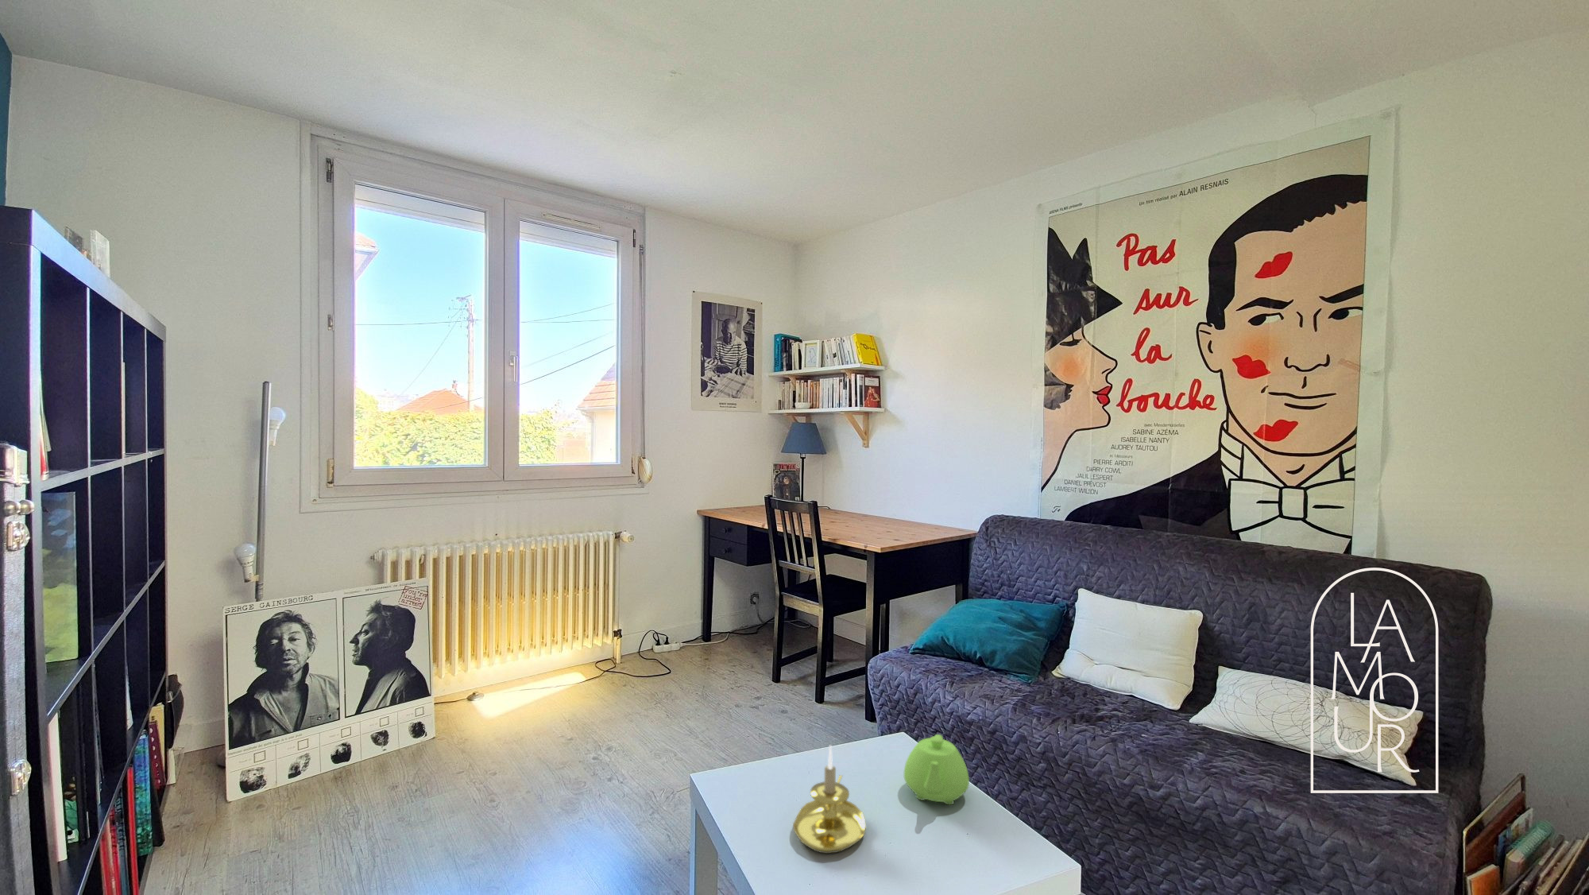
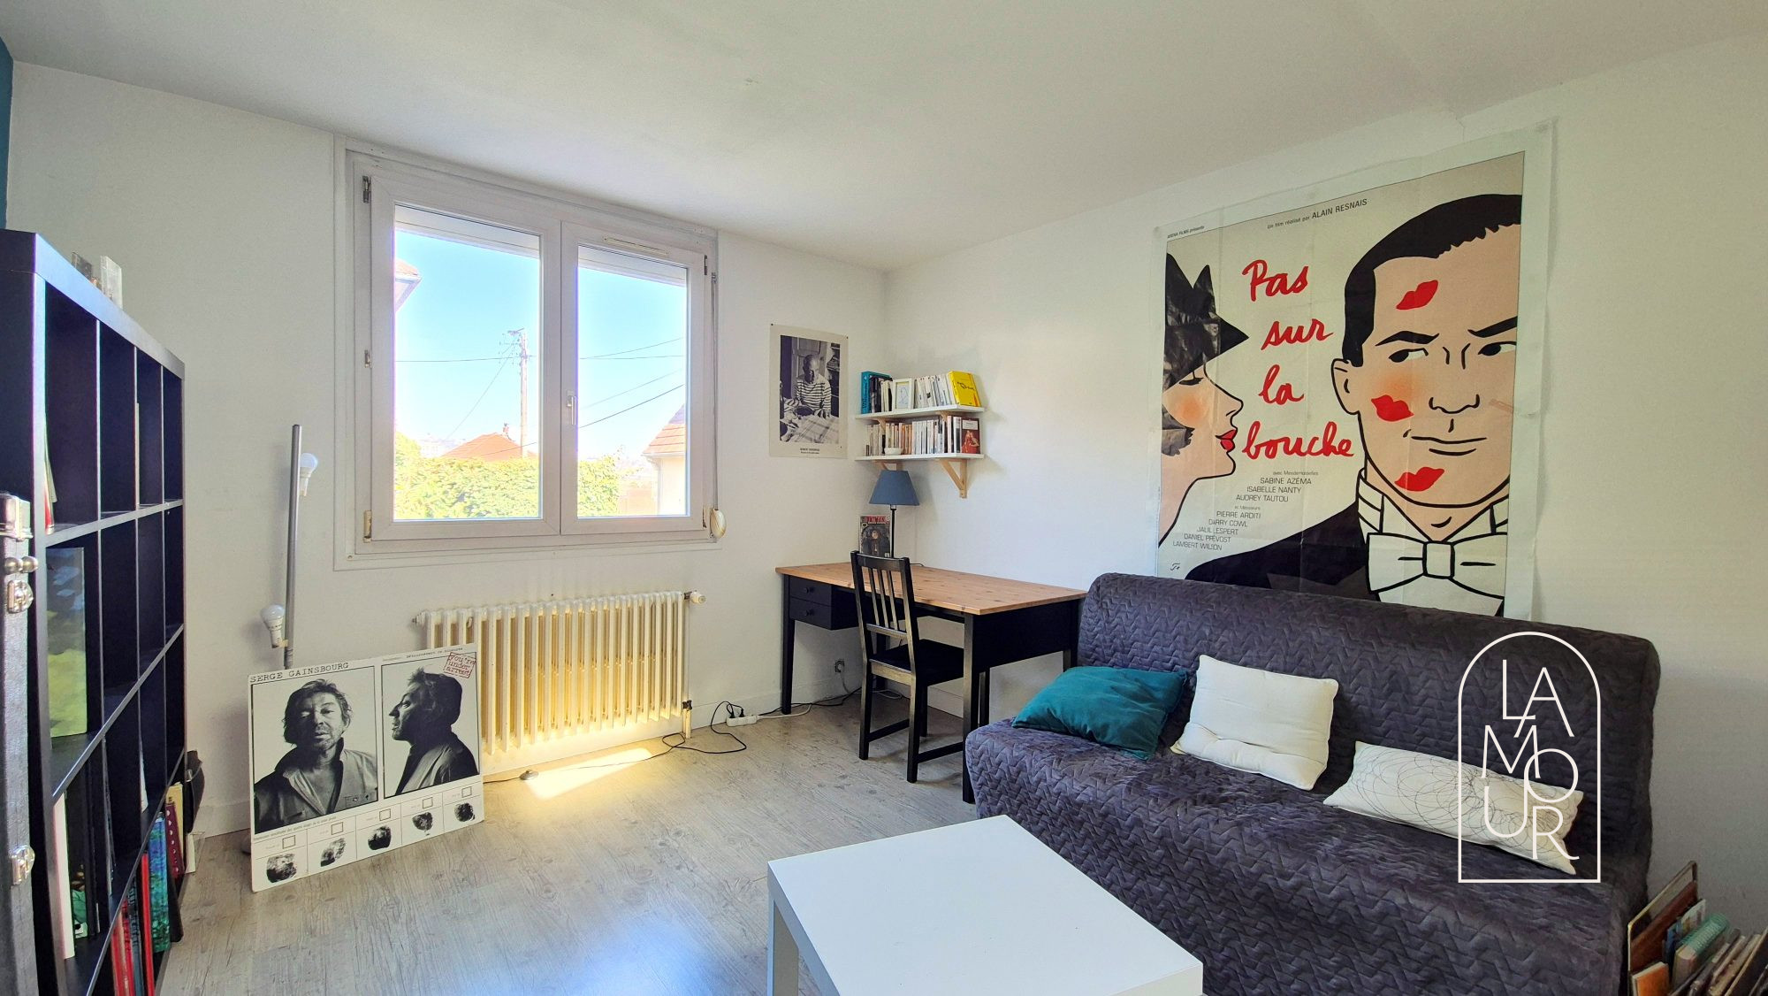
- candle holder [792,744,867,855]
- teapot [903,733,970,806]
